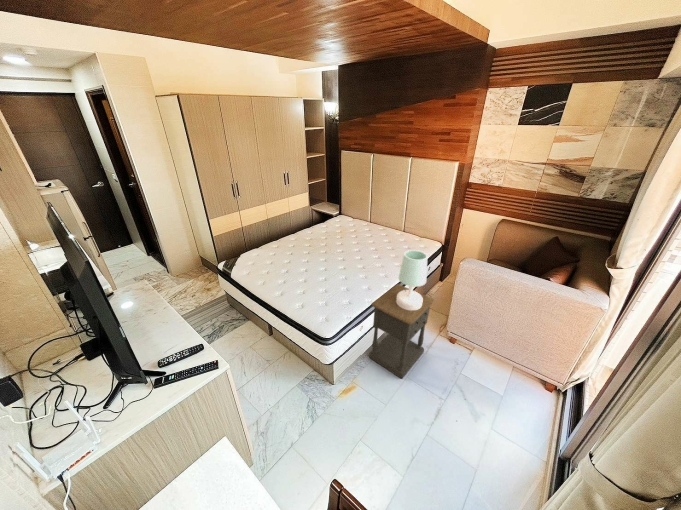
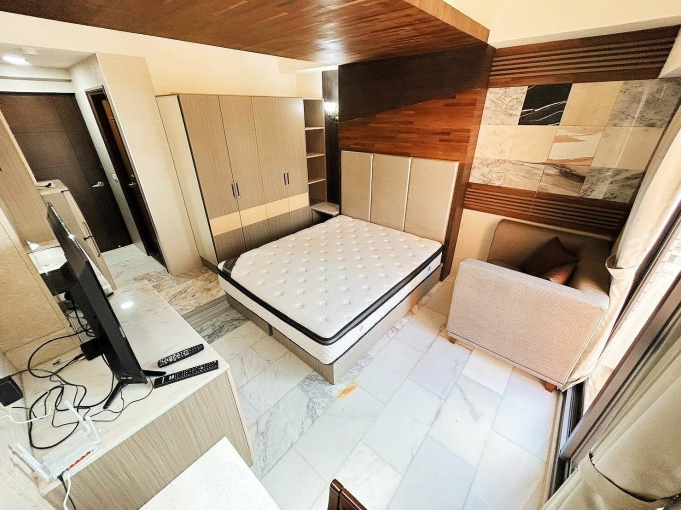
- nightstand [368,283,435,379]
- table lamp [396,249,428,310]
